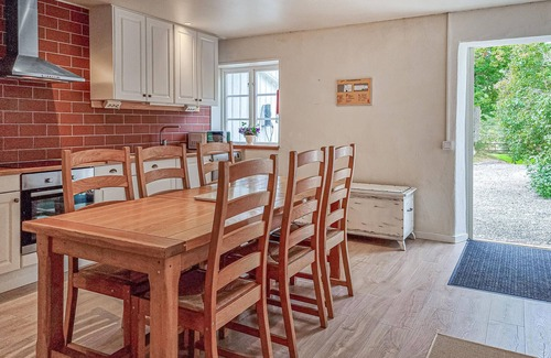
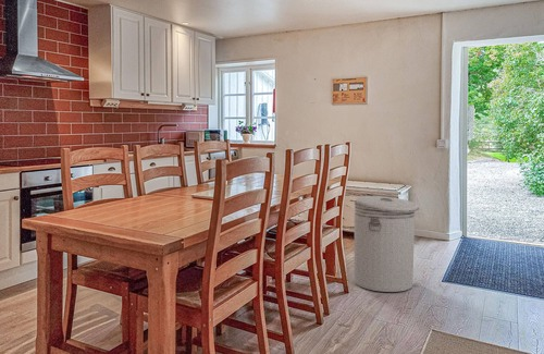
+ can [354,195,420,293]
